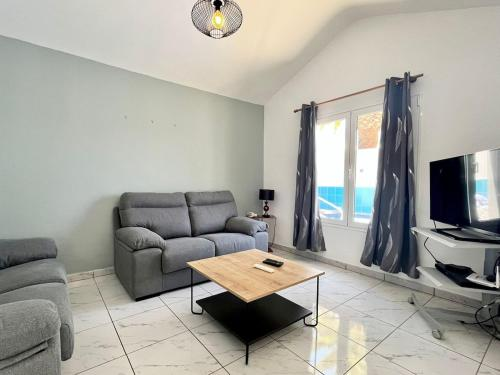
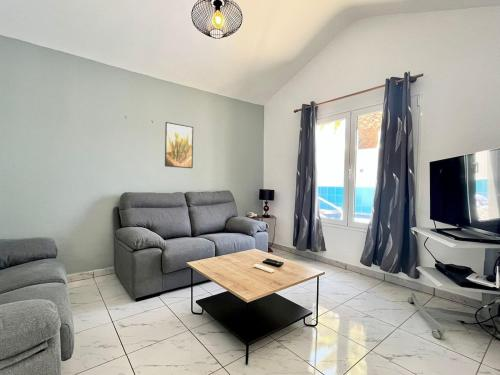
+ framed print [164,121,194,169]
